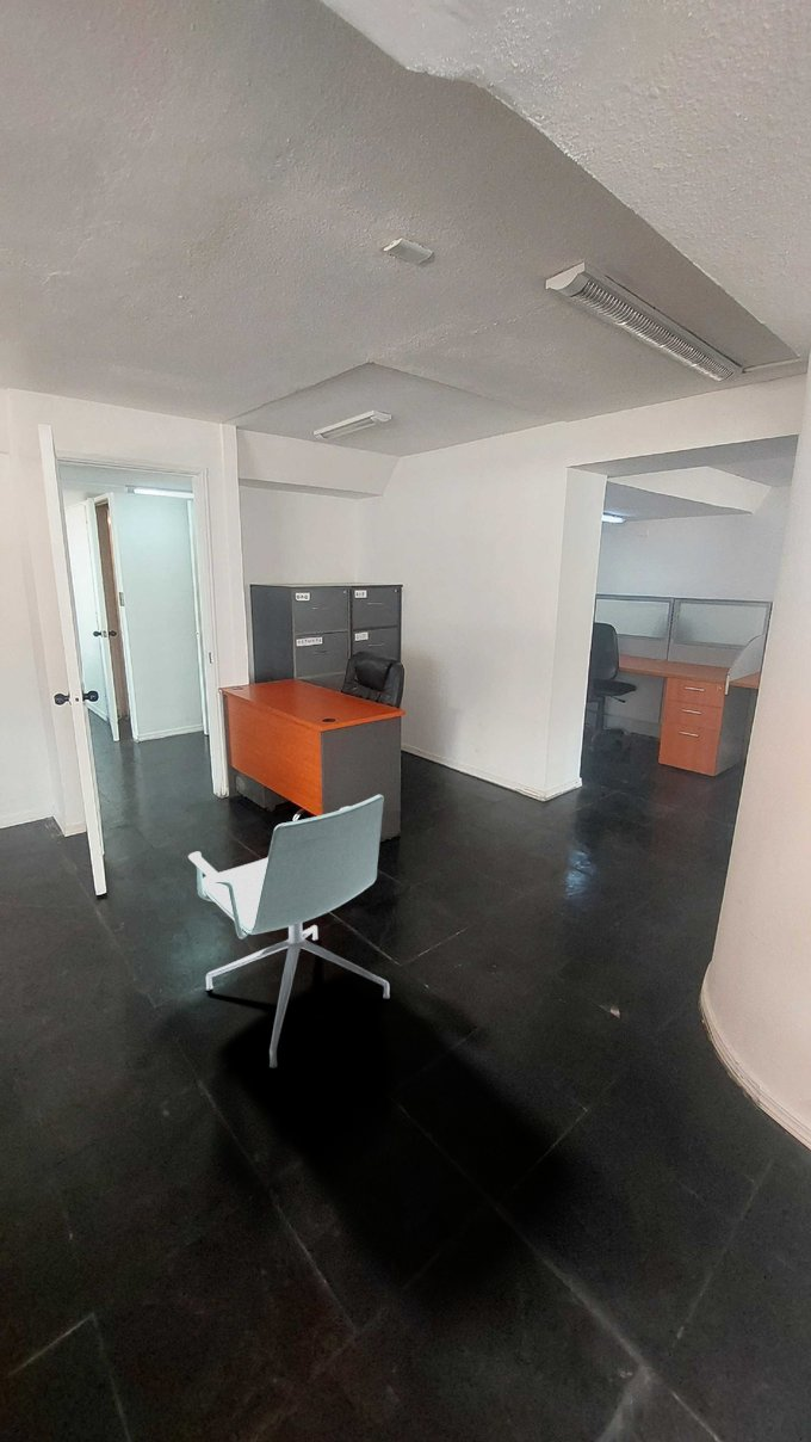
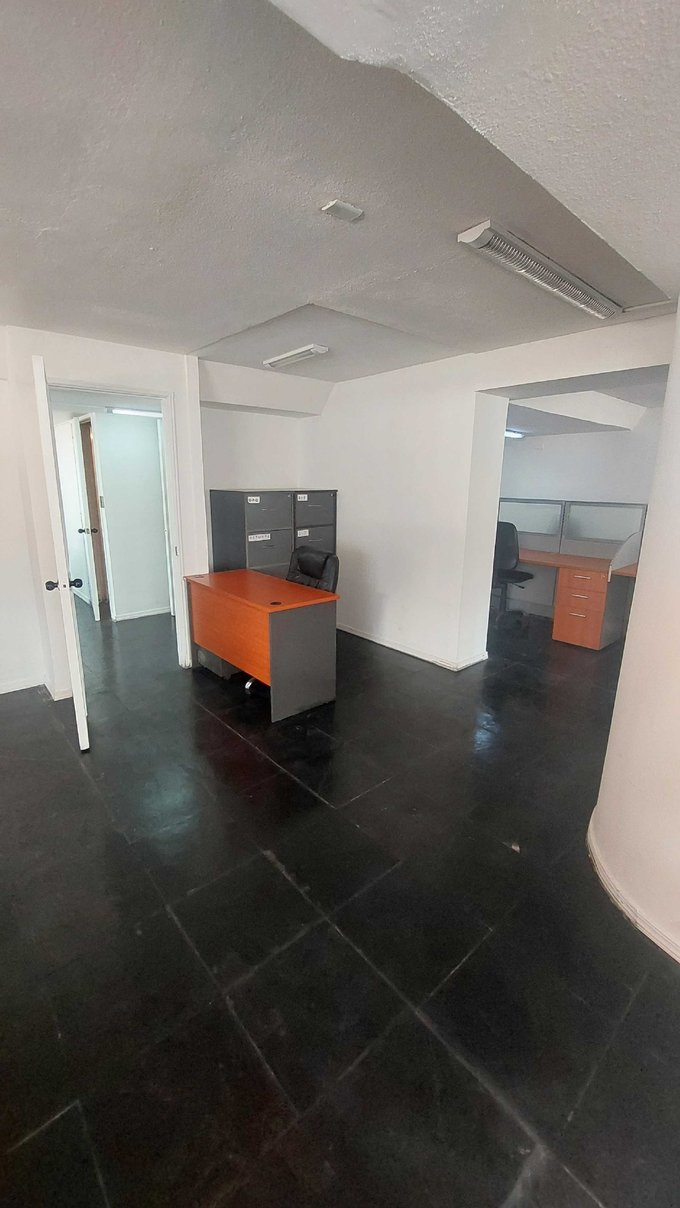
- office chair [187,794,391,1068]
